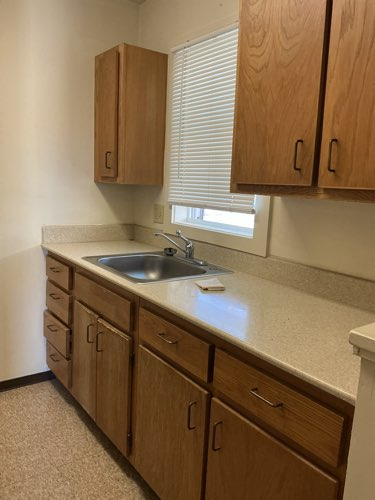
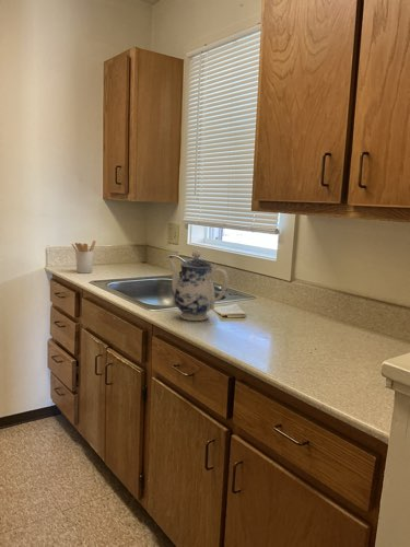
+ teapot [166,249,230,322]
+ utensil holder [71,240,96,275]
